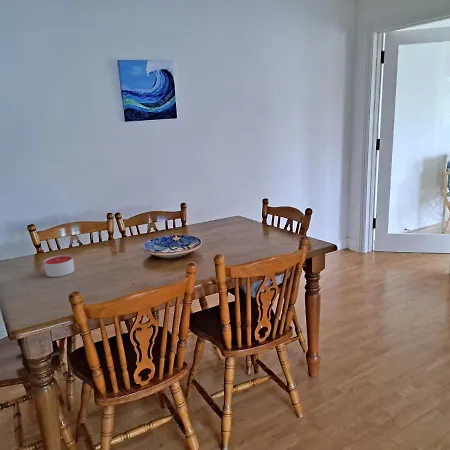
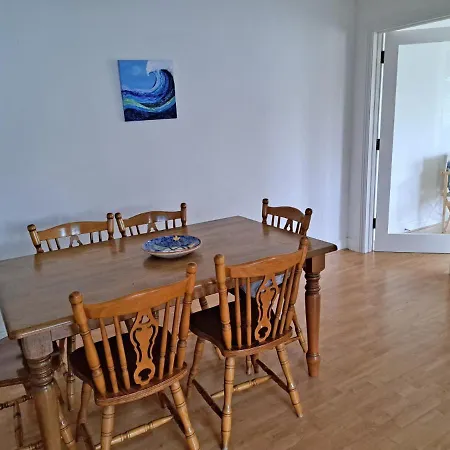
- candle [43,254,75,278]
